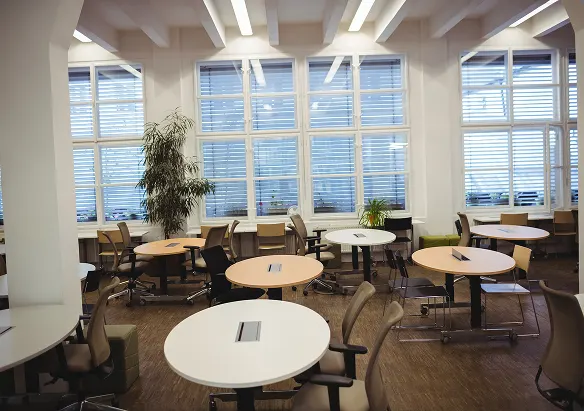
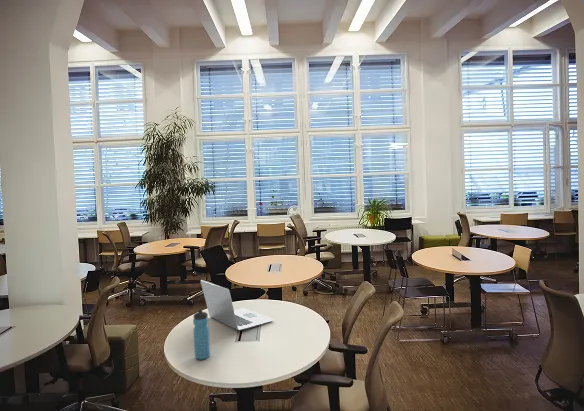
+ laptop [200,279,274,331]
+ water bottle [192,308,211,361]
